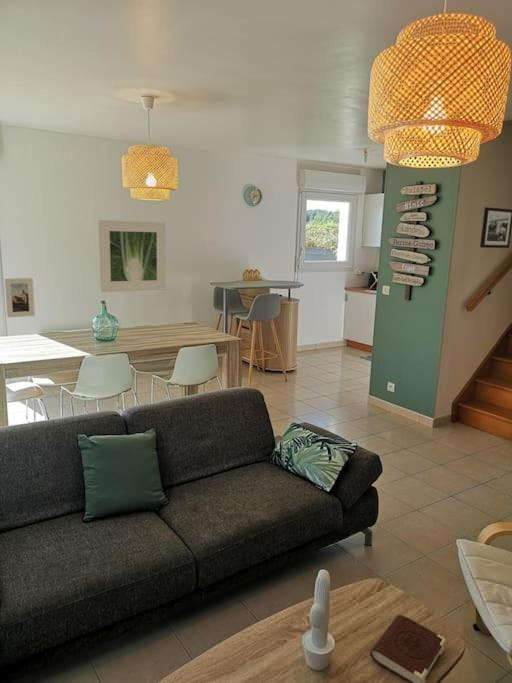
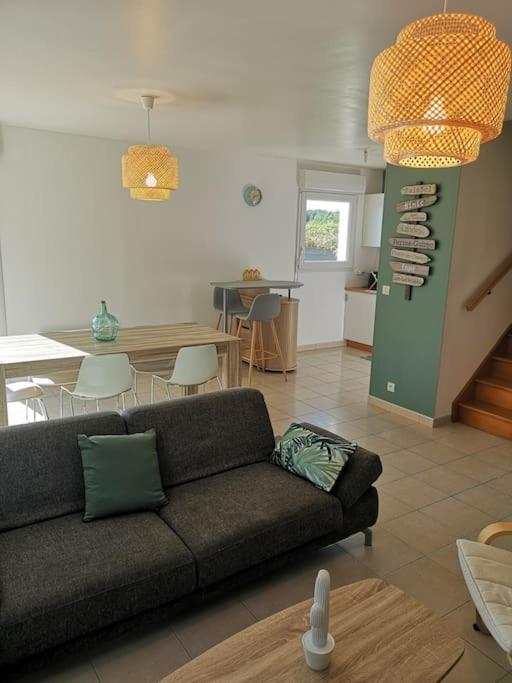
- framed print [98,219,167,293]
- picture frame [479,206,512,249]
- book [369,614,447,683]
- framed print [4,277,36,318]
